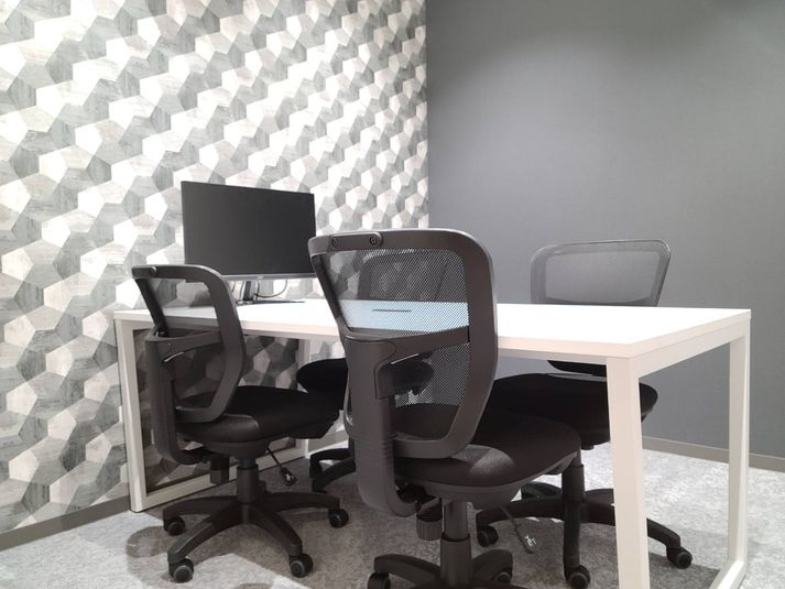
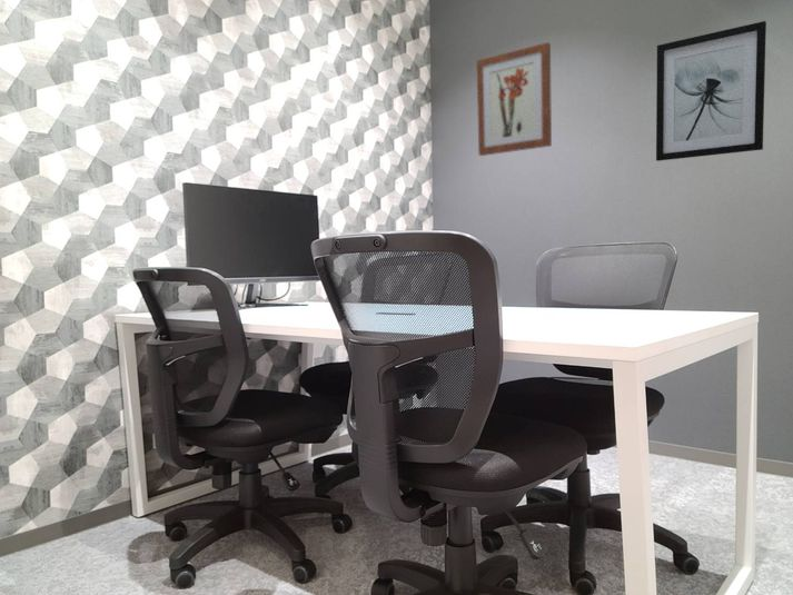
+ wall art [655,20,767,162]
+ wall art [476,41,553,157]
